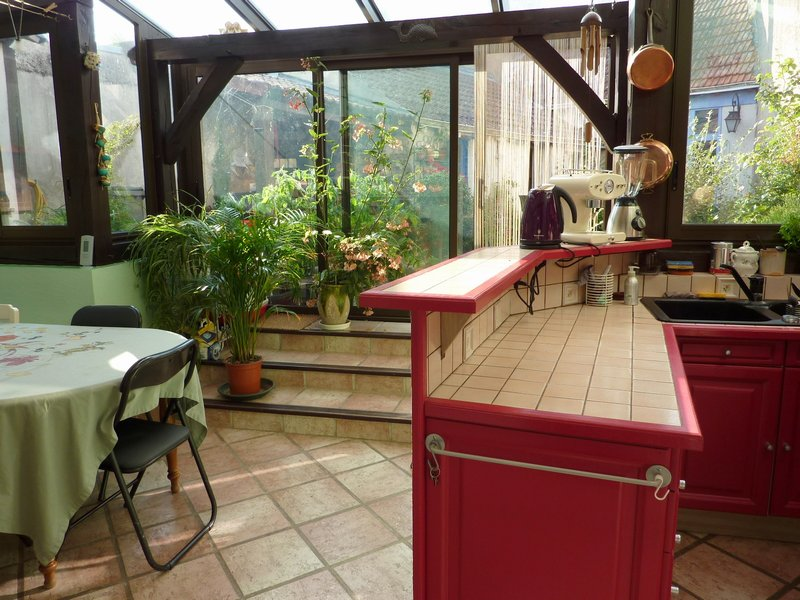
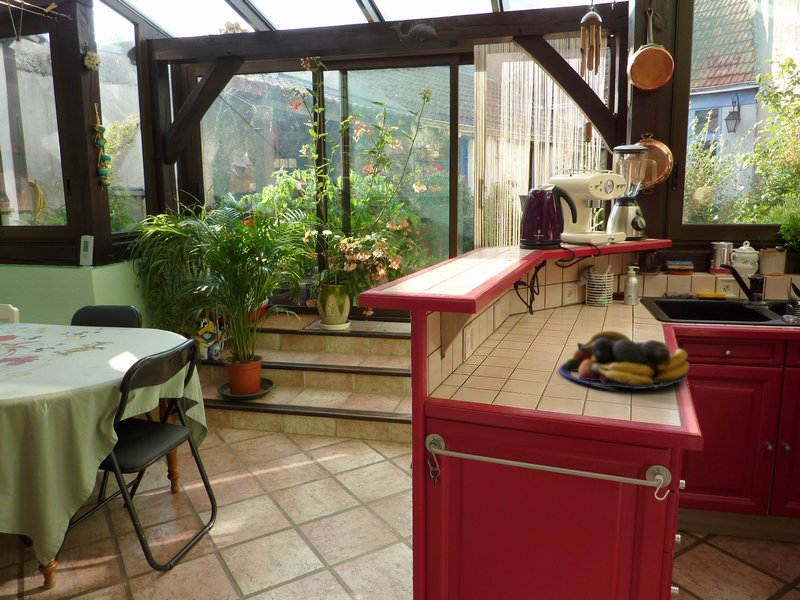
+ fruit bowl [558,330,690,390]
